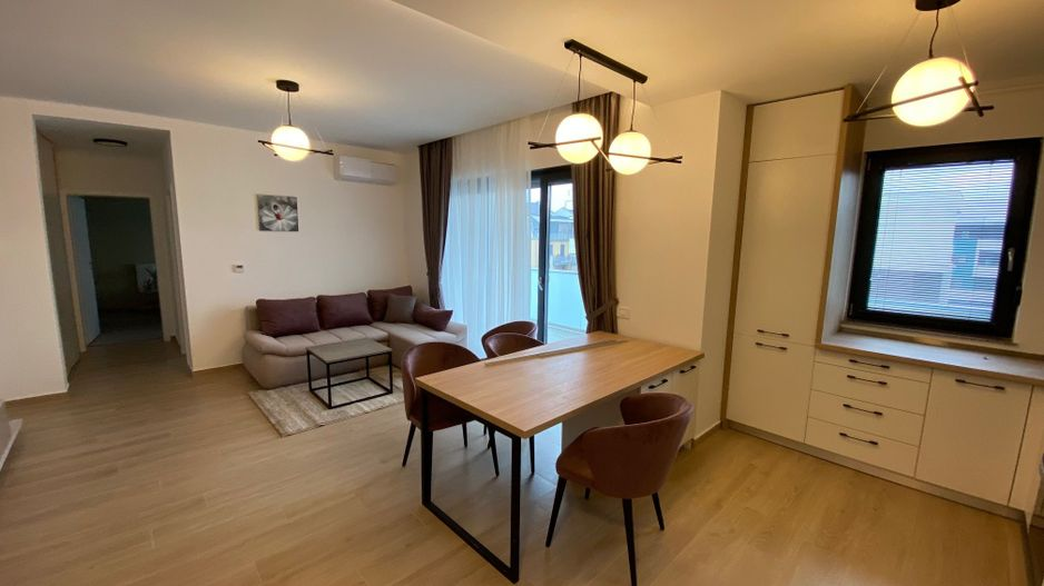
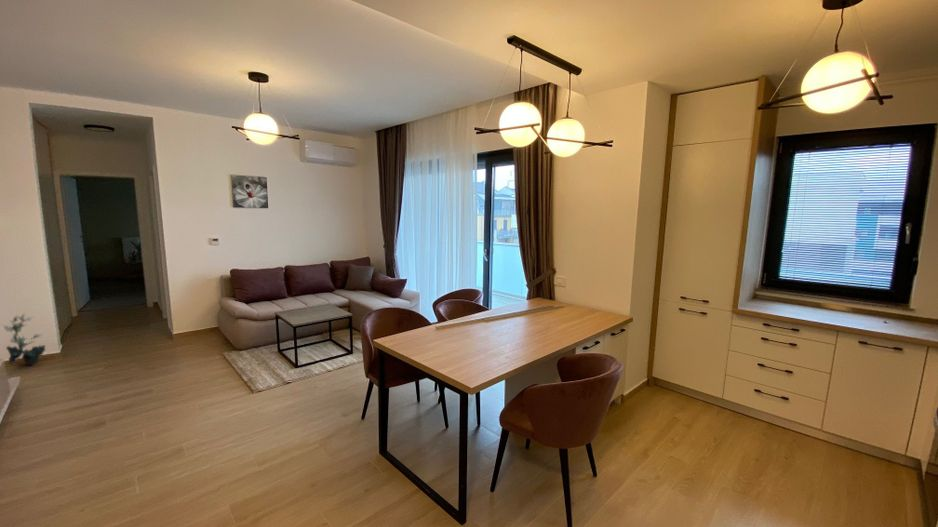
+ decorative plant [1,313,47,366]
